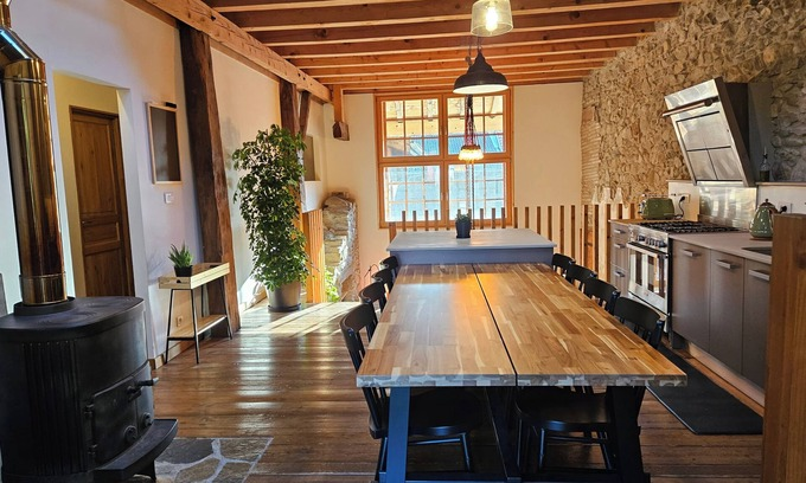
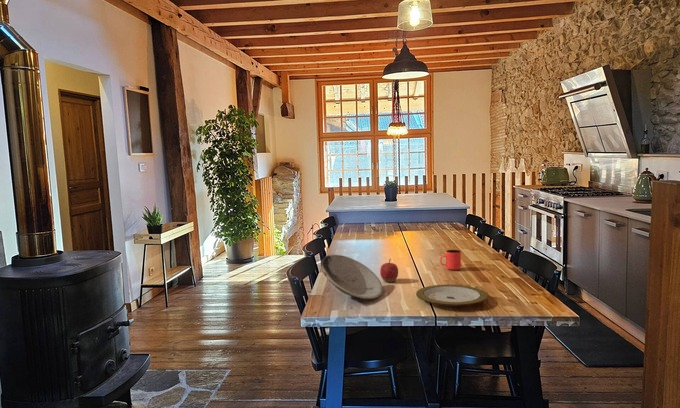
+ plate [319,254,384,300]
+ plate [415,284,489,307]
+ cup [439,249,462,271]
+ apple [379,258,399,283]
